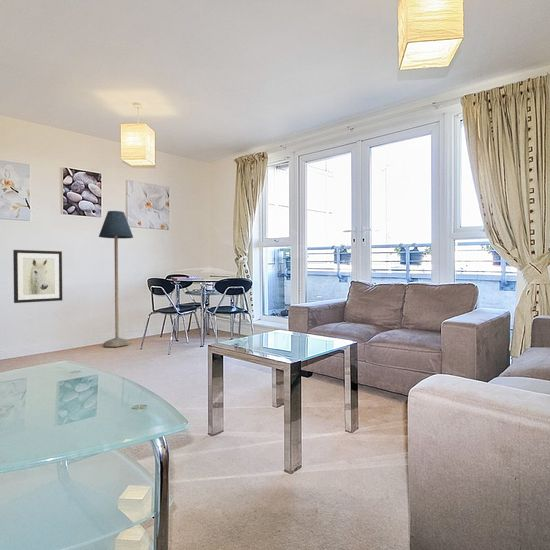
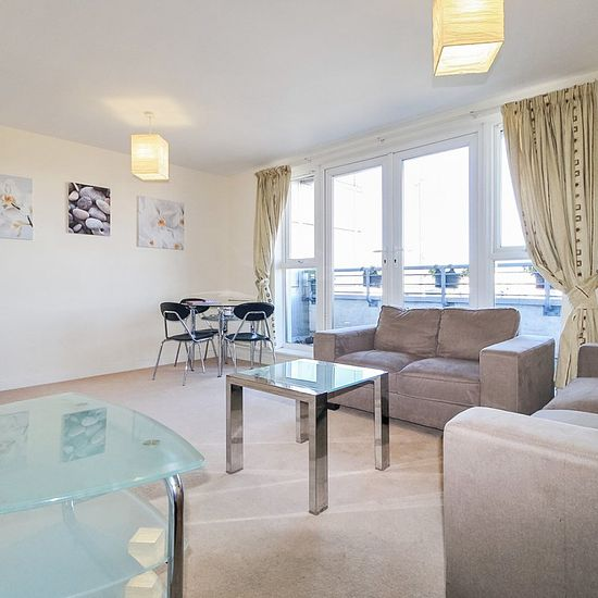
- floor lamp [98,210,134,348]
- wall art [12,249,63,304]
